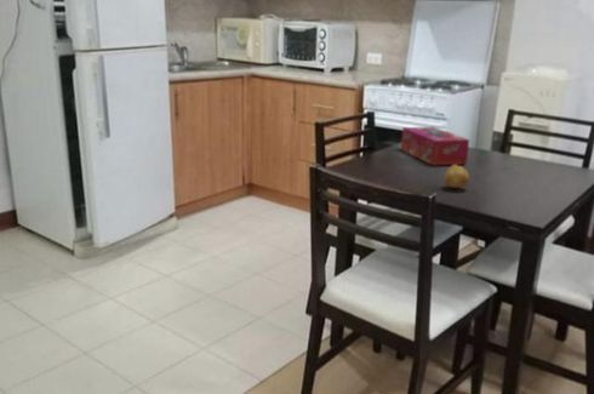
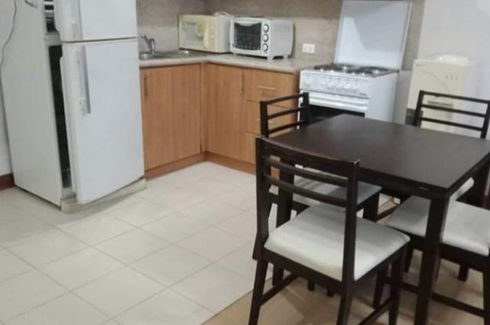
- tissue box [400,126,470,166]
- fruit [444,165,470,189]
